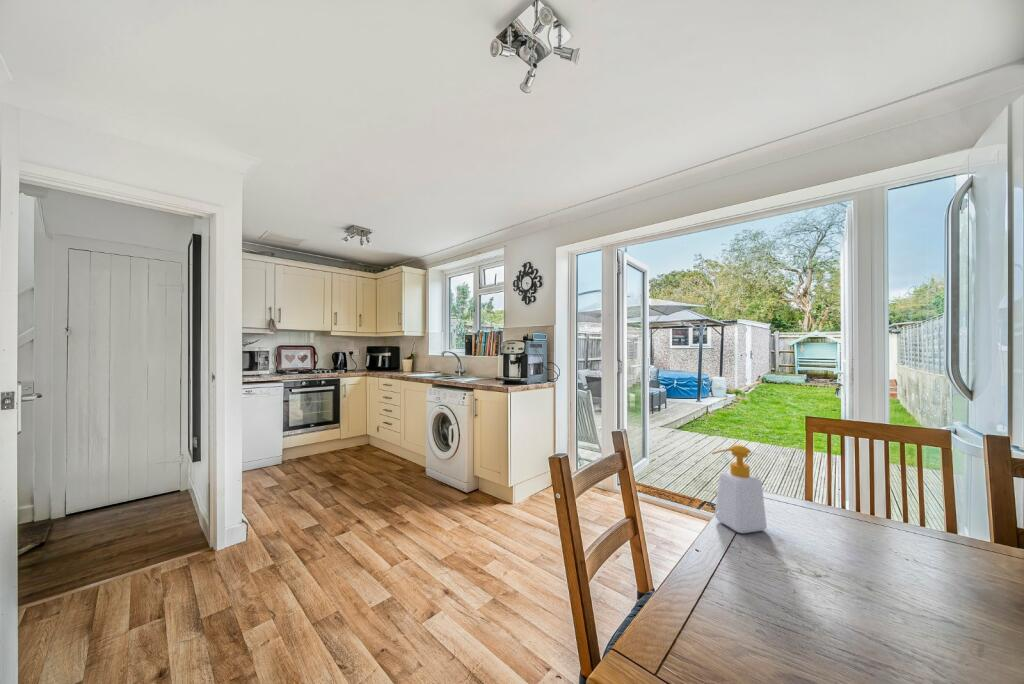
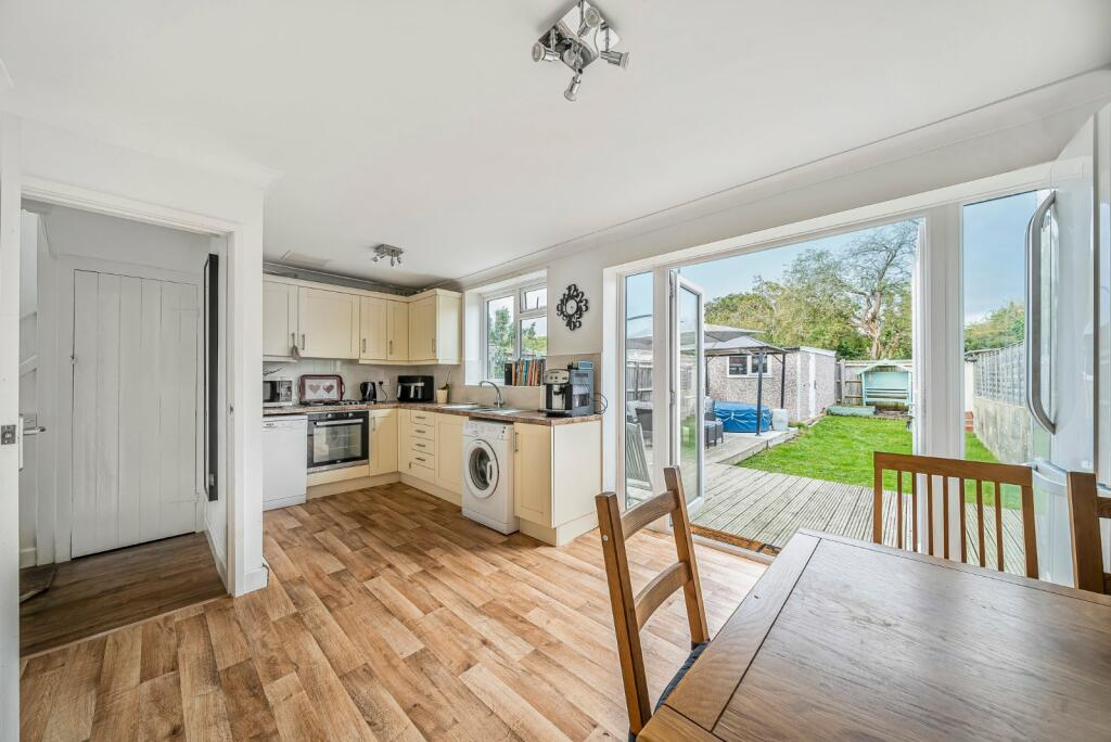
- soap bottle [711,444,768,534]
